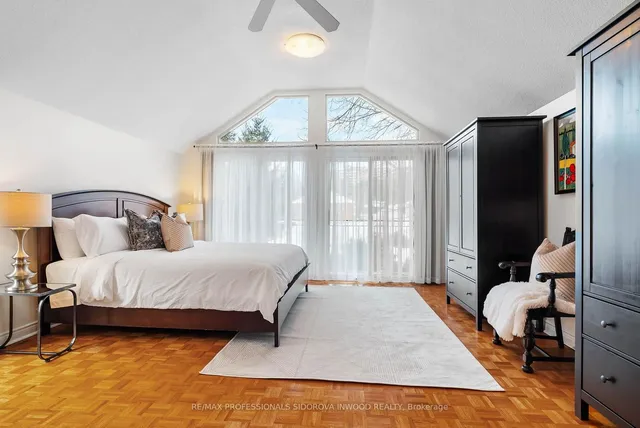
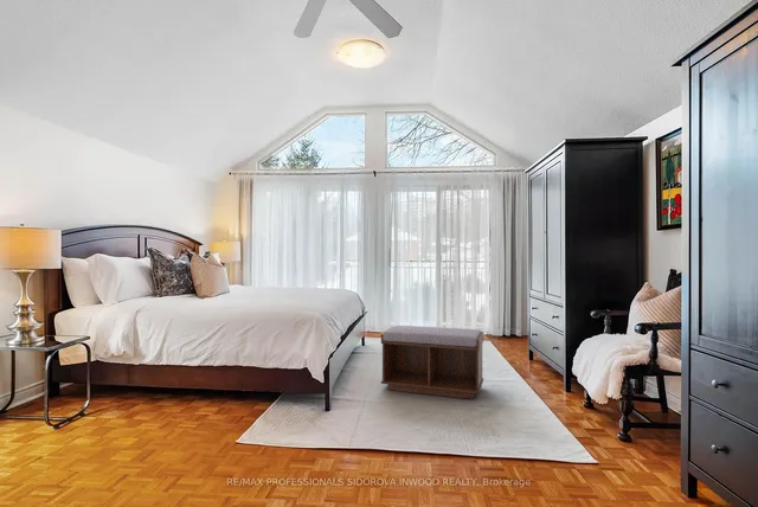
+ bench [380,325,484,400]
